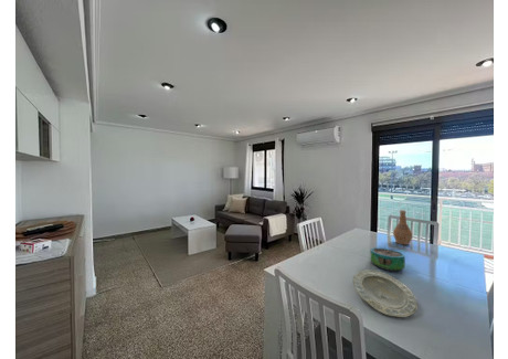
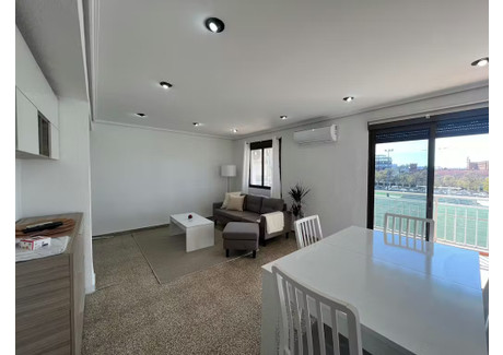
- vase [392,209,413,246]
- plate [352,268,419,318]
- decorative bowl [370,246,406,272]
